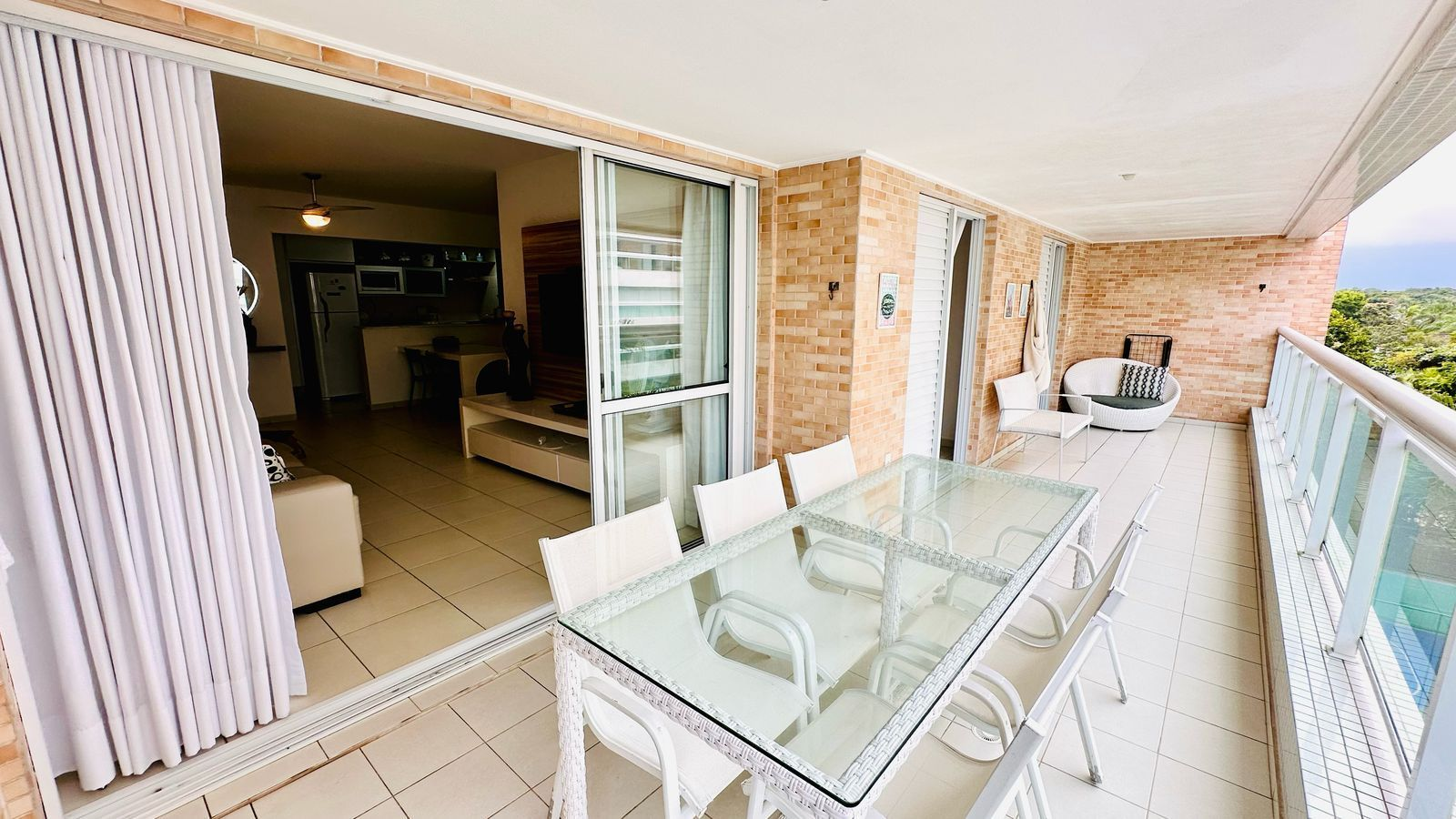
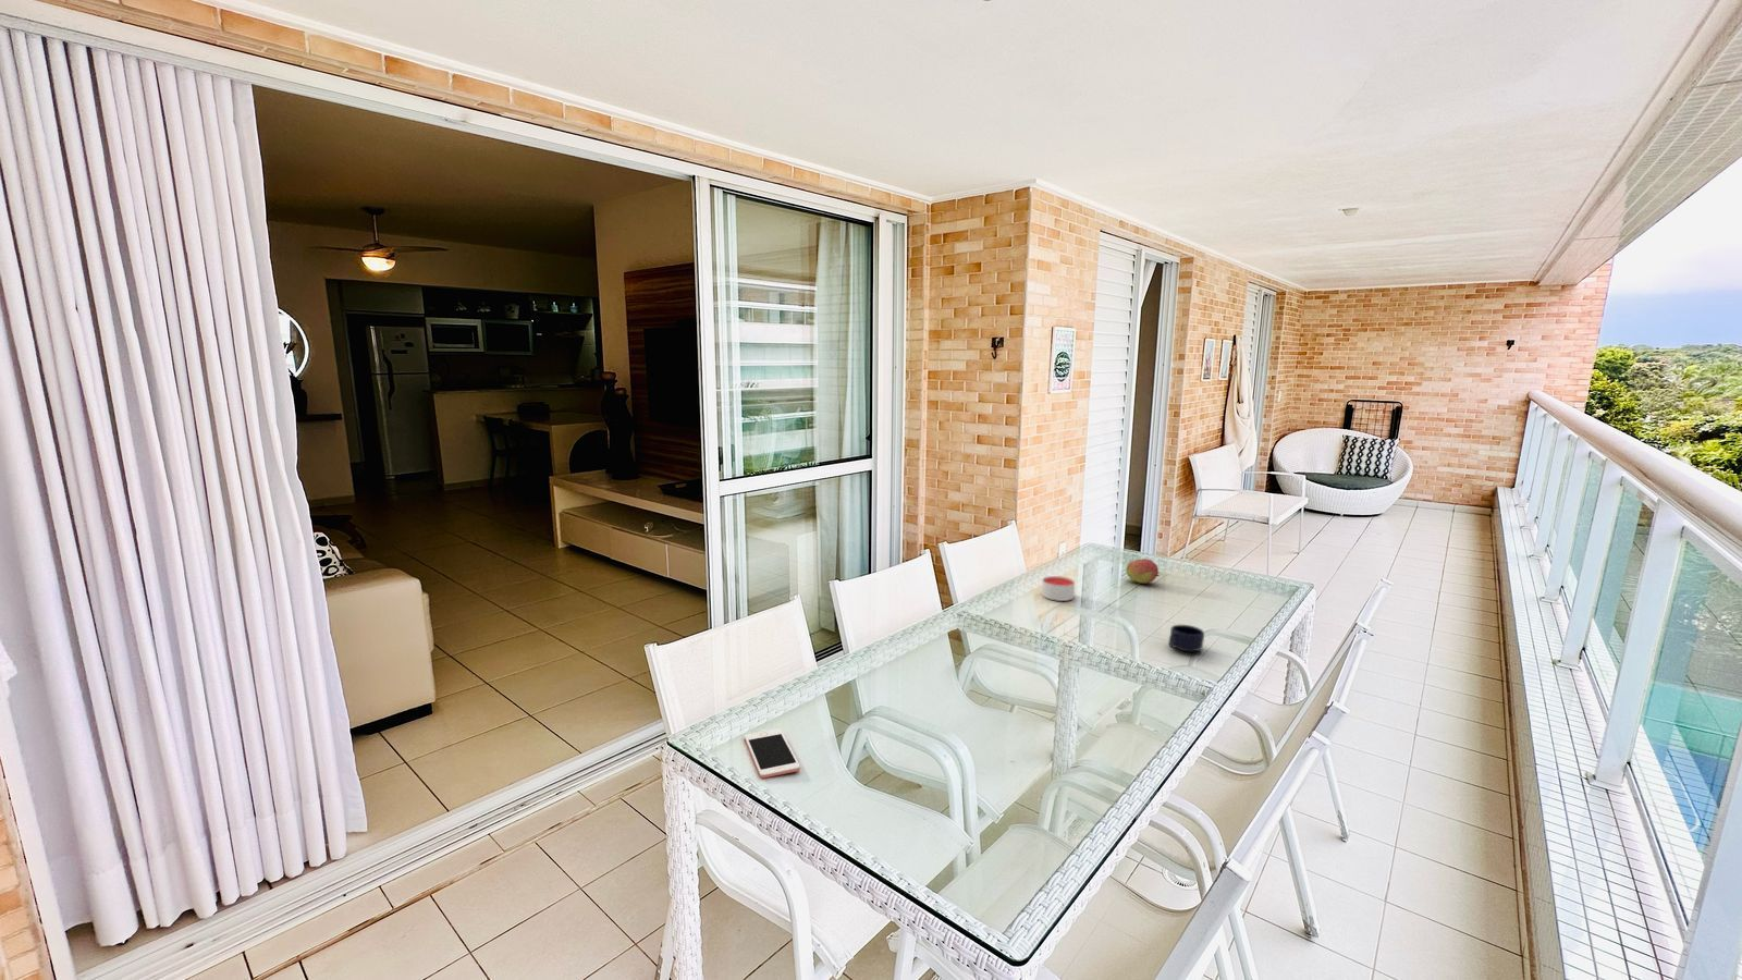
+ cell phone [744,728,802,780]
+ mug [1168,623,1205,653]
+ fruit [1125,558,1159,585]
+ candle [1041,574,1076,602]
